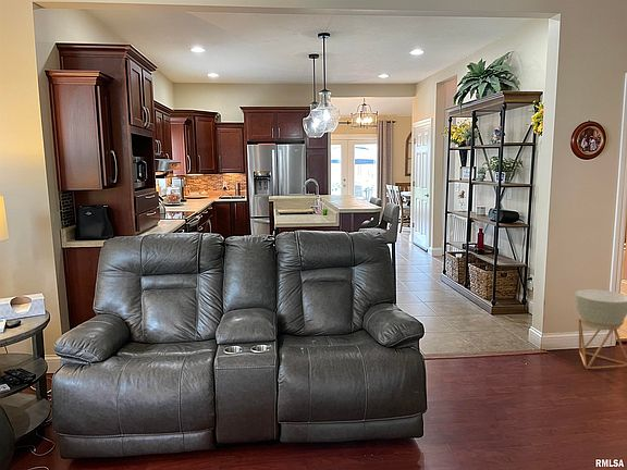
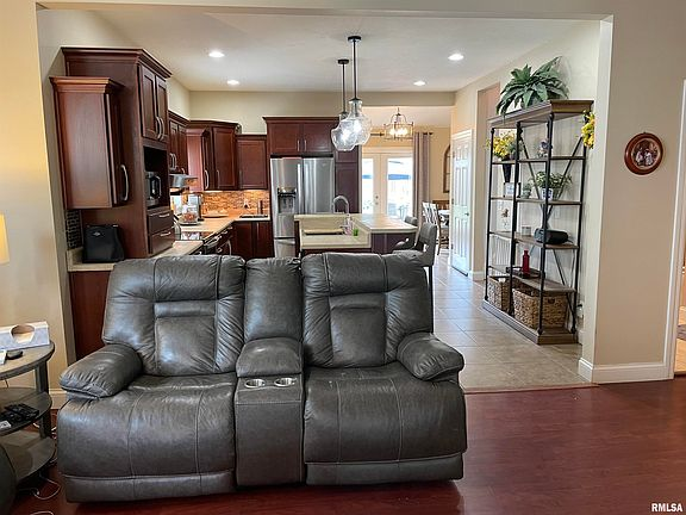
- planter [574,288,627,370]
